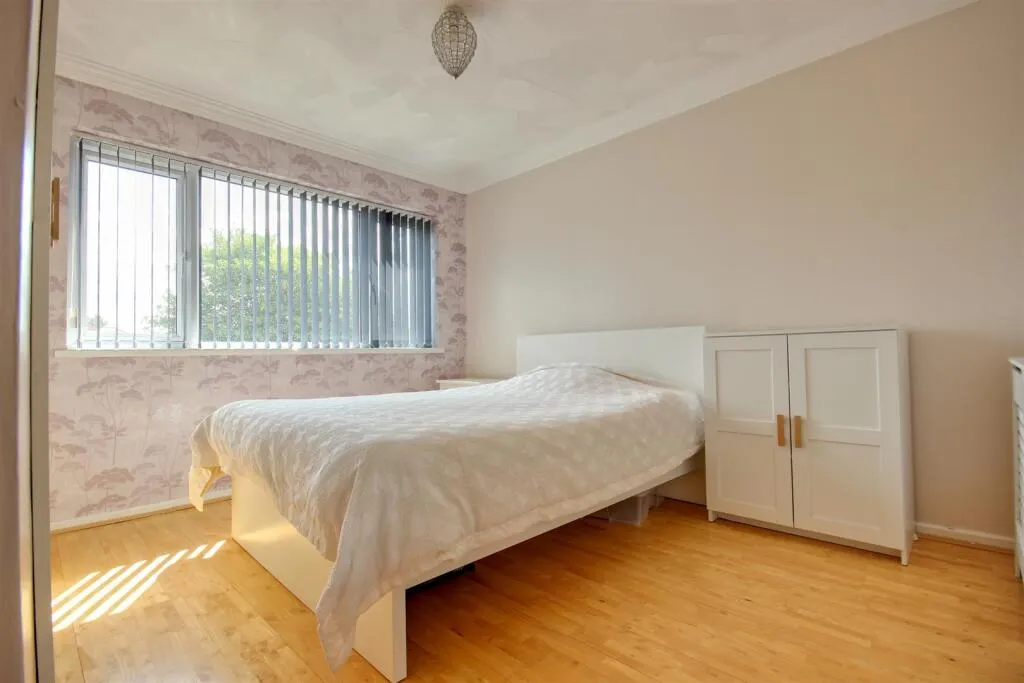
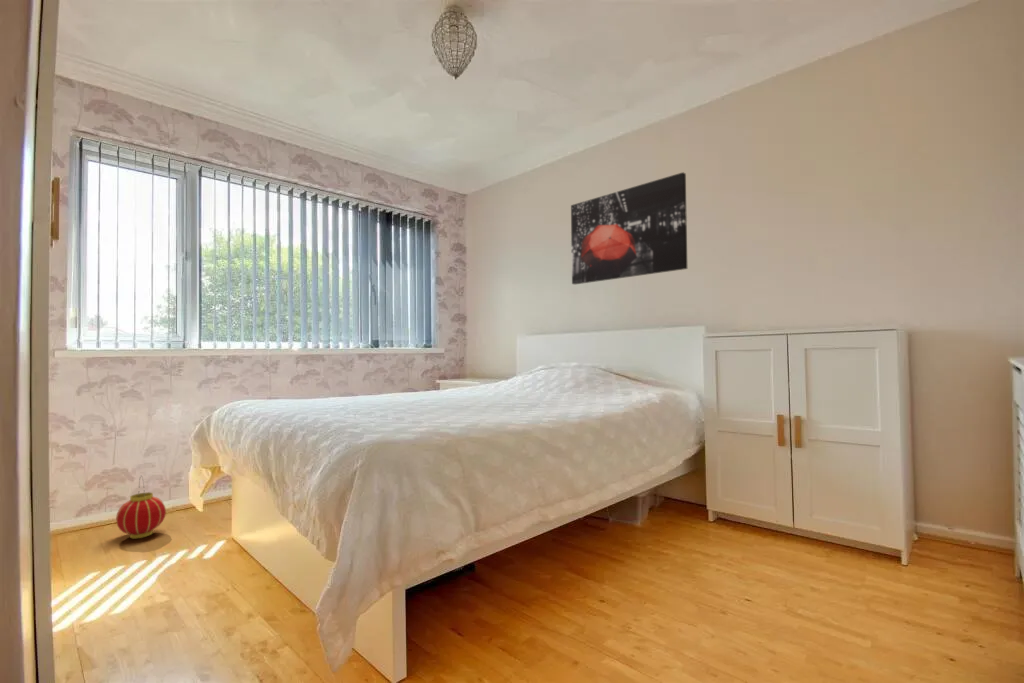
+ lantern [115,475,167,539]
+ wall art [570,171,688,285]
